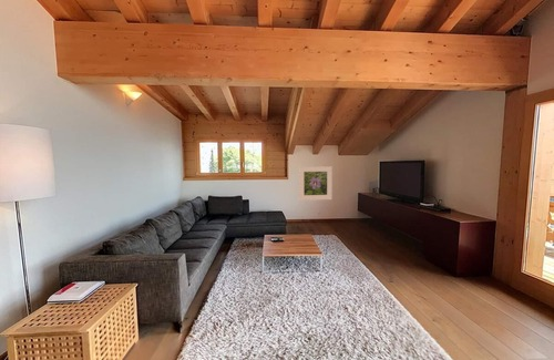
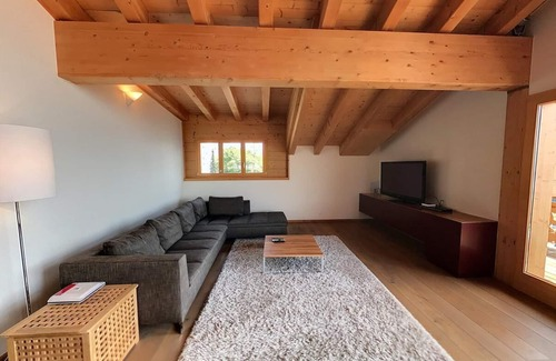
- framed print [298,165,334,202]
